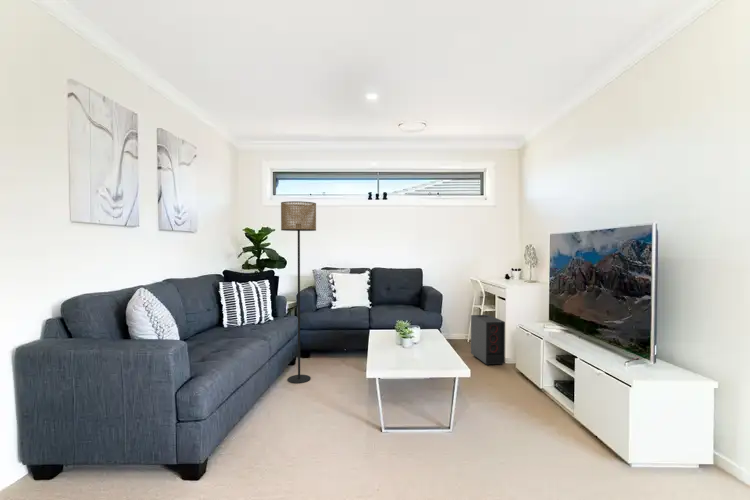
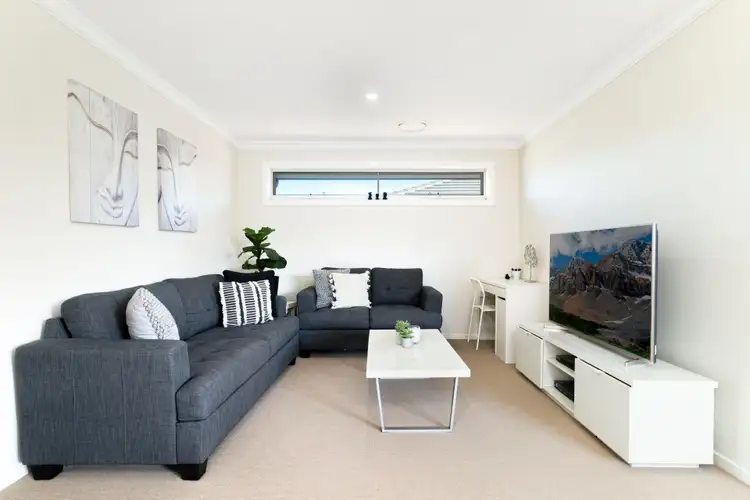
- speaker [470,314,506,366]
- floor lamp [280,200,317,384]
